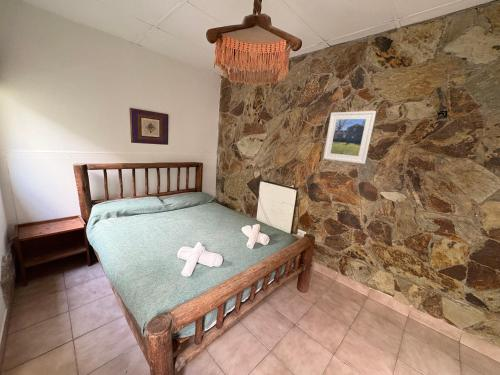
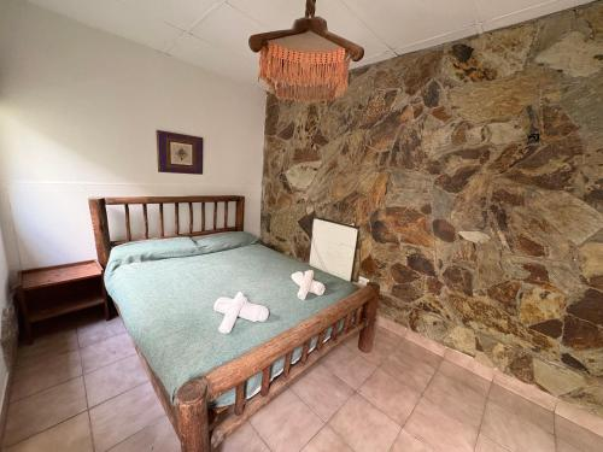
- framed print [322,110,377,165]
